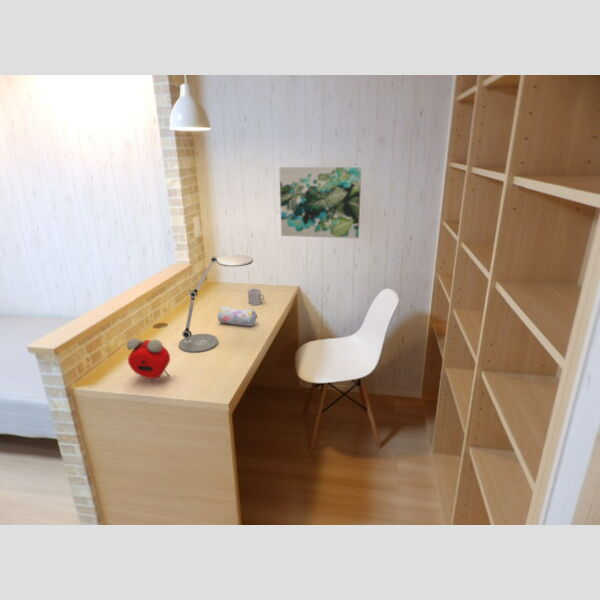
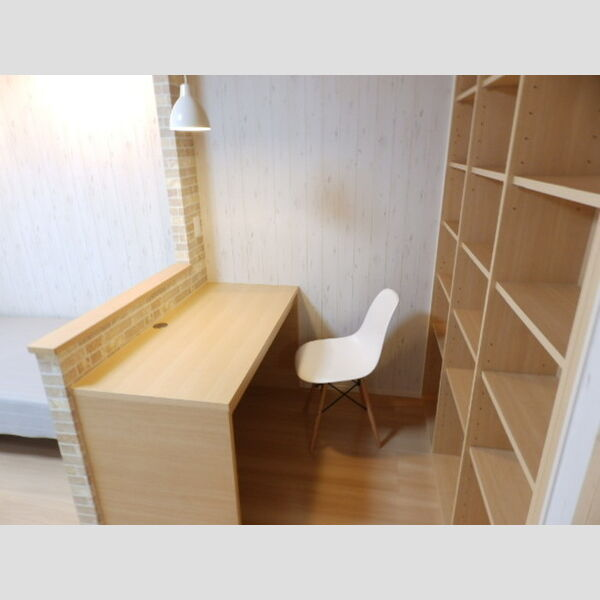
- wall art [278,166,362,239]
- pencil case [216,305,258,327]
- cup [247,287,265,306]
- desk lamp [178,254,254,354]
- alarm clock [126,337,171,383]
